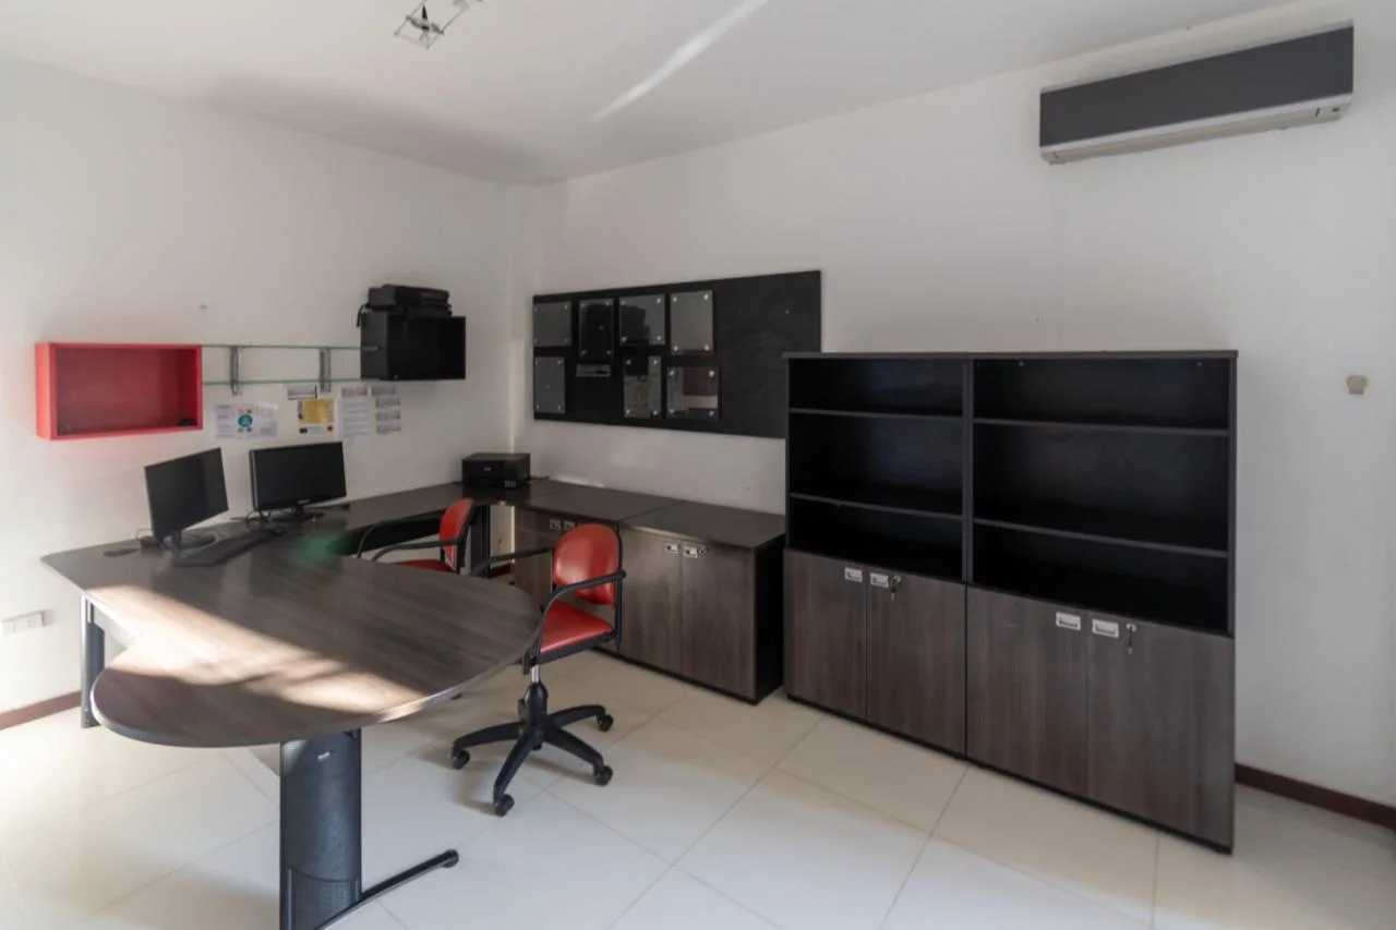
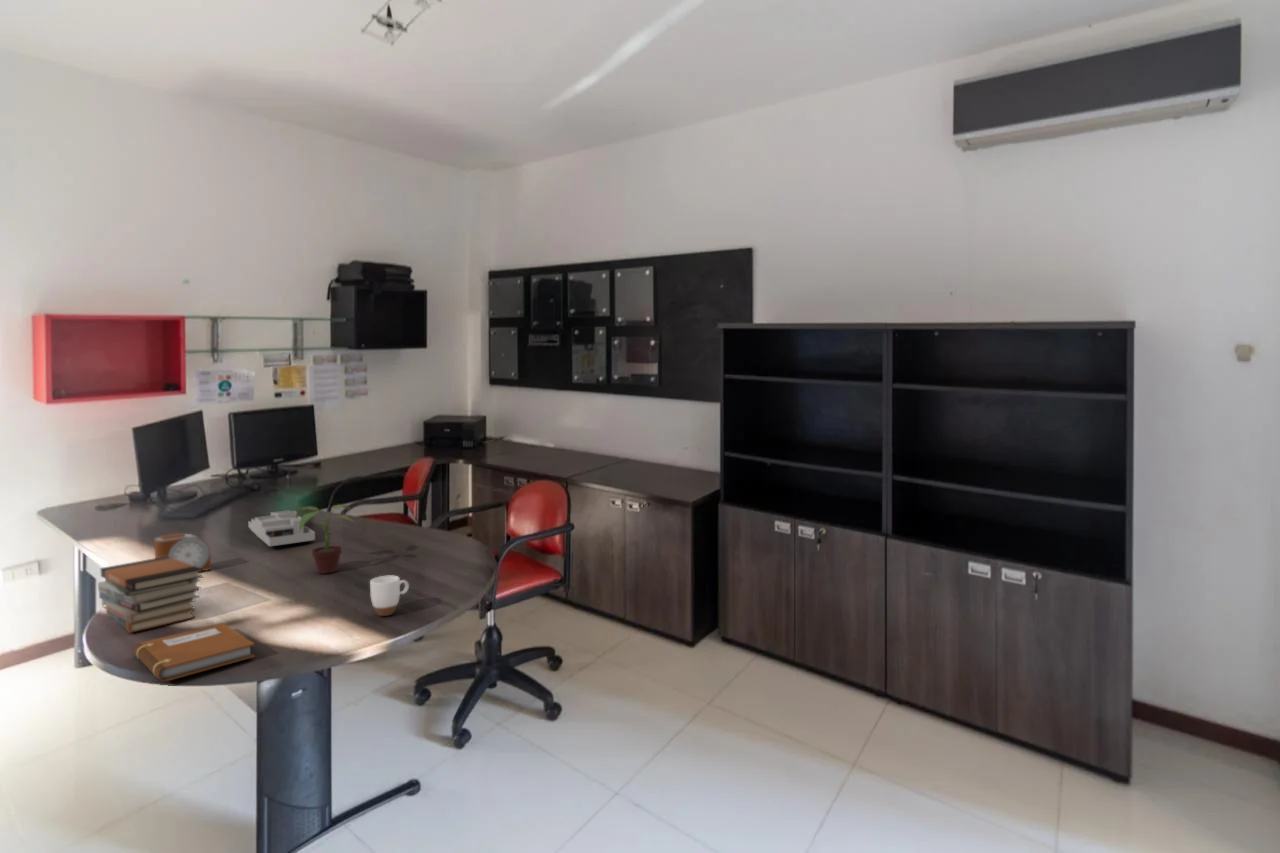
+ alarm clock [153,532,212,573]
+ potted plant [296,504,356,575]
+ book stack [97,556,204,634]
+ notebook [133,622,256,683]
+ desk organizer [247,509,316,547]
+ mug [369,574,410,617]
